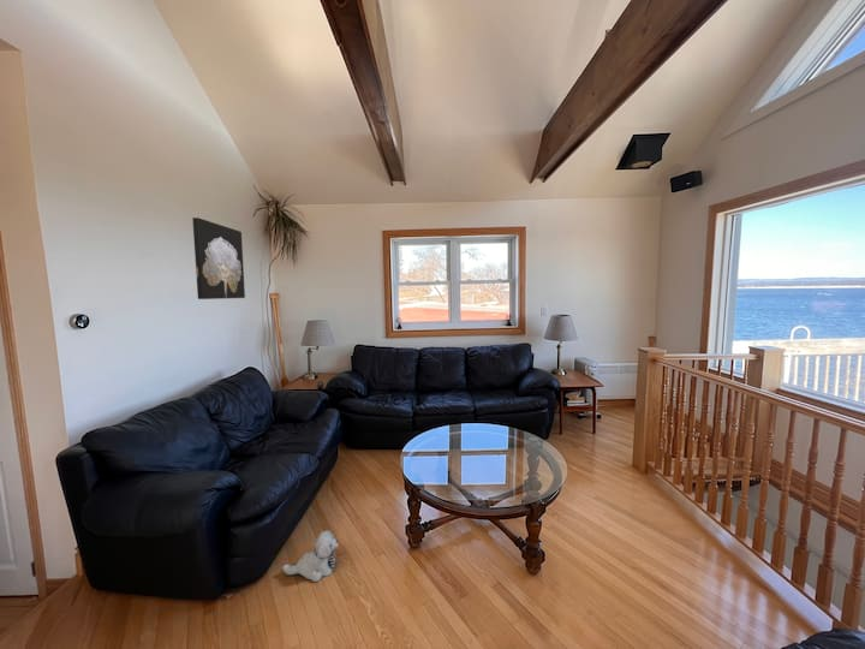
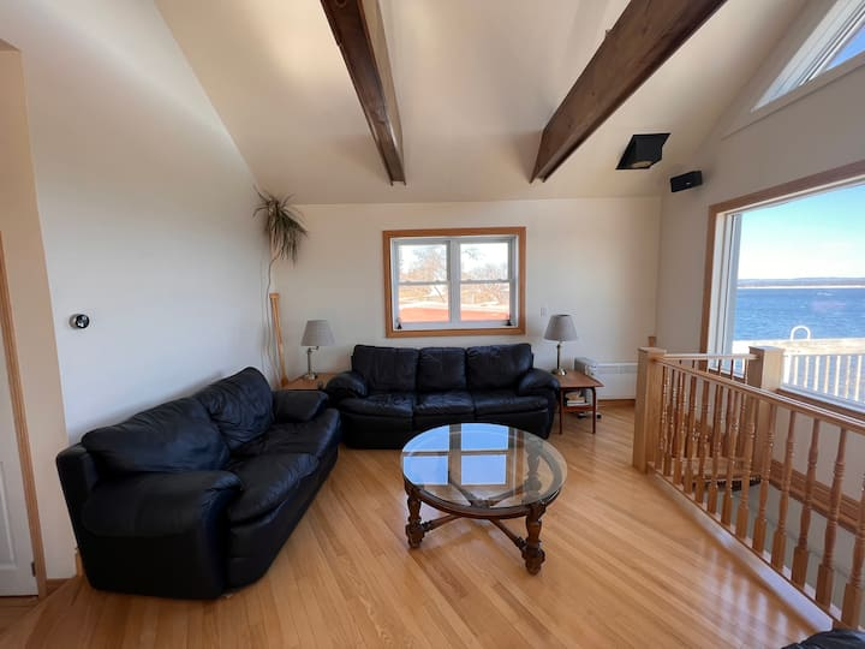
- wall art [191,216,246,300]
- plush toy [281,529,339,583]
